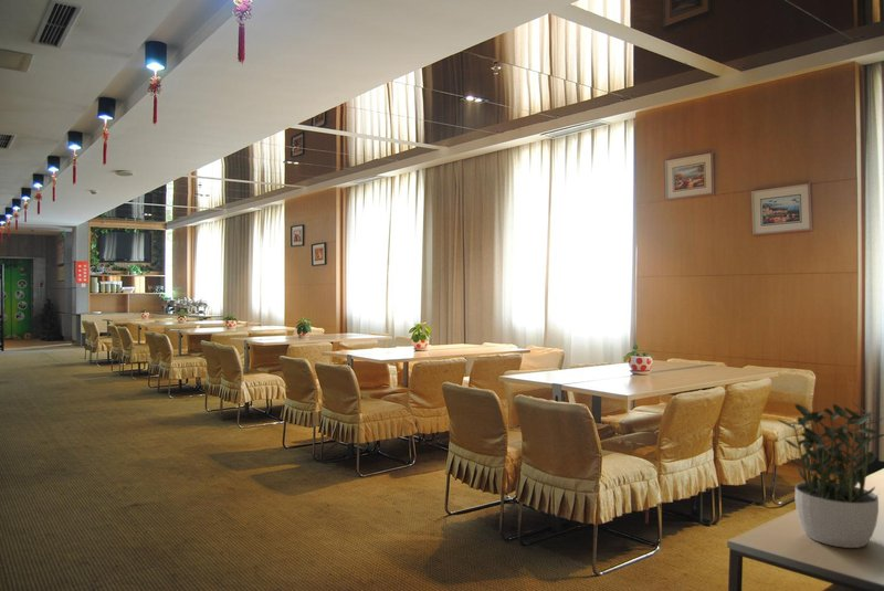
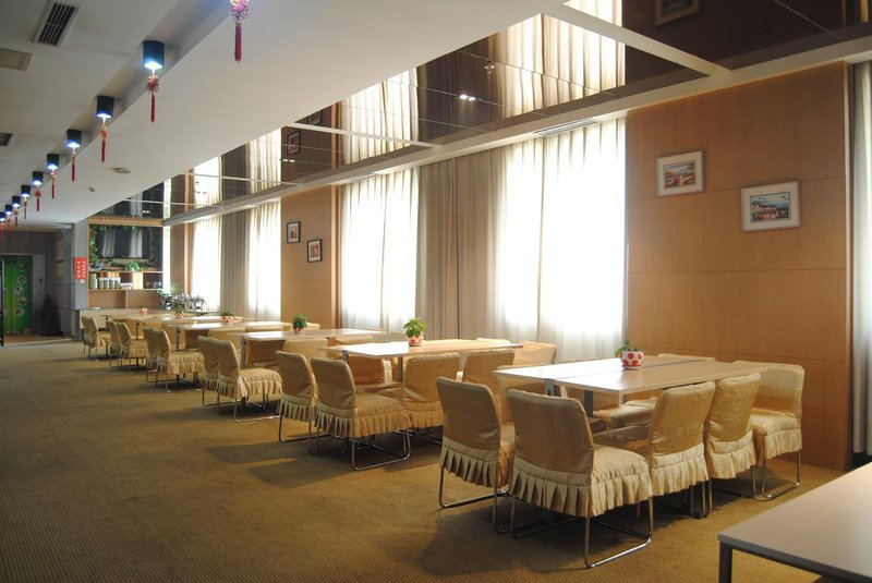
- potted plant [776,400,884,549]
